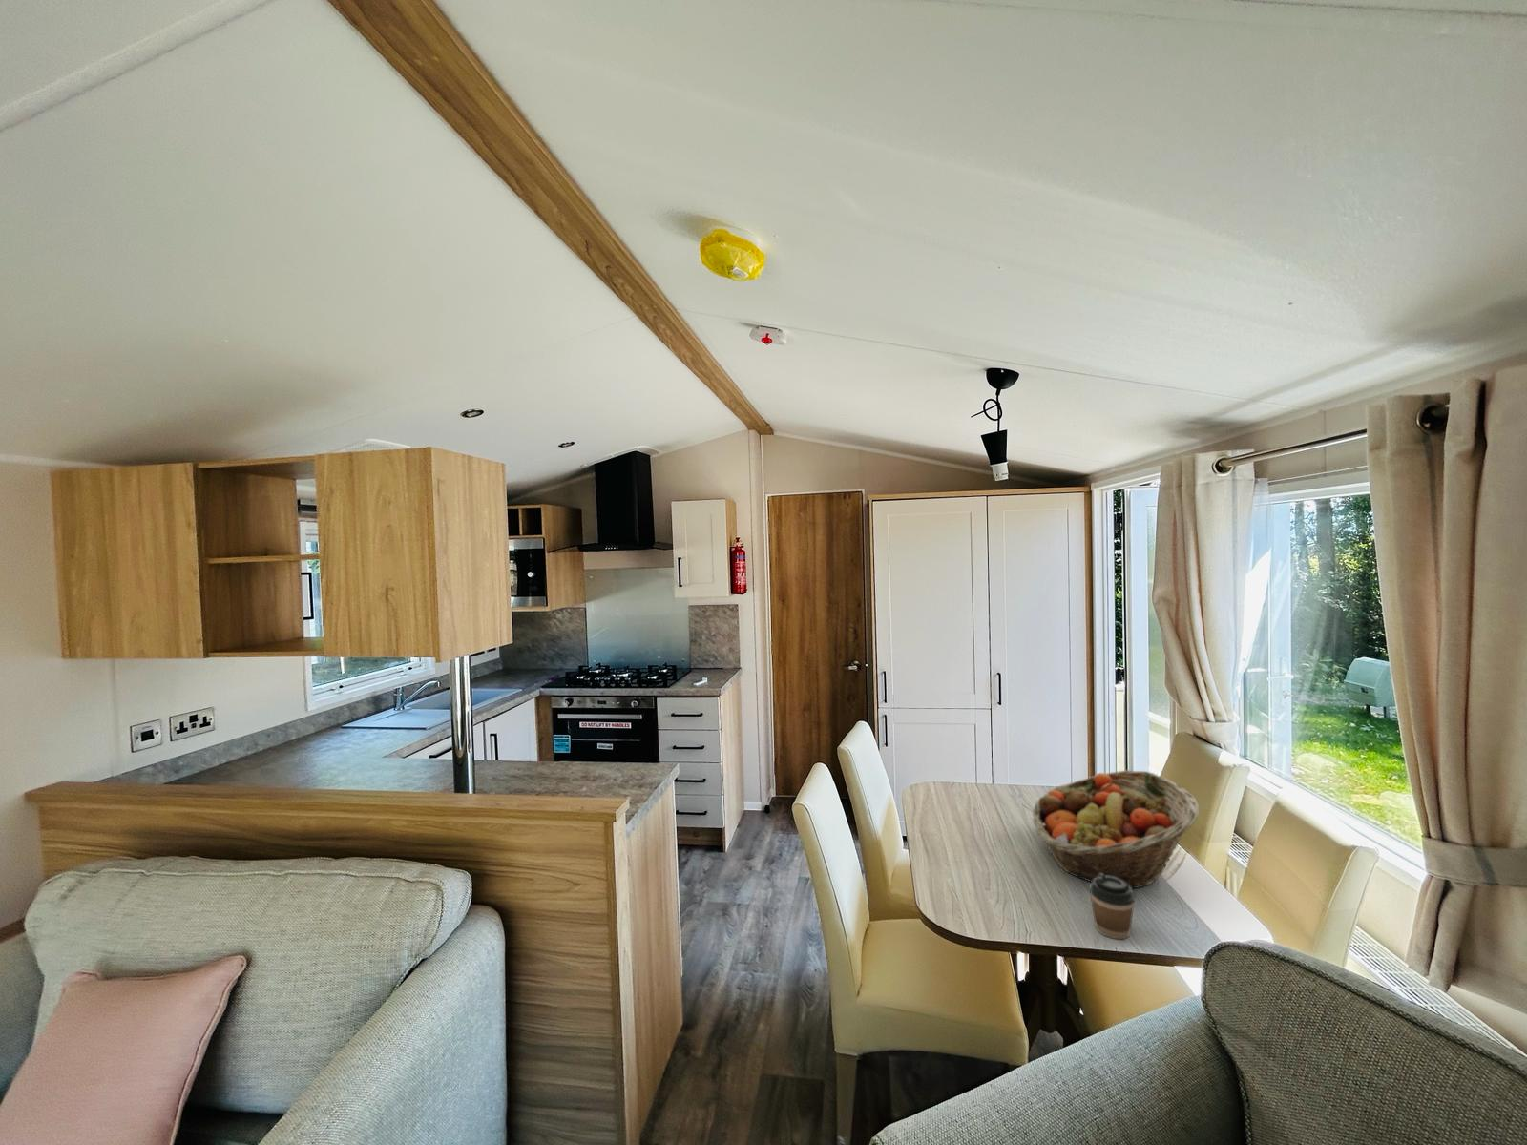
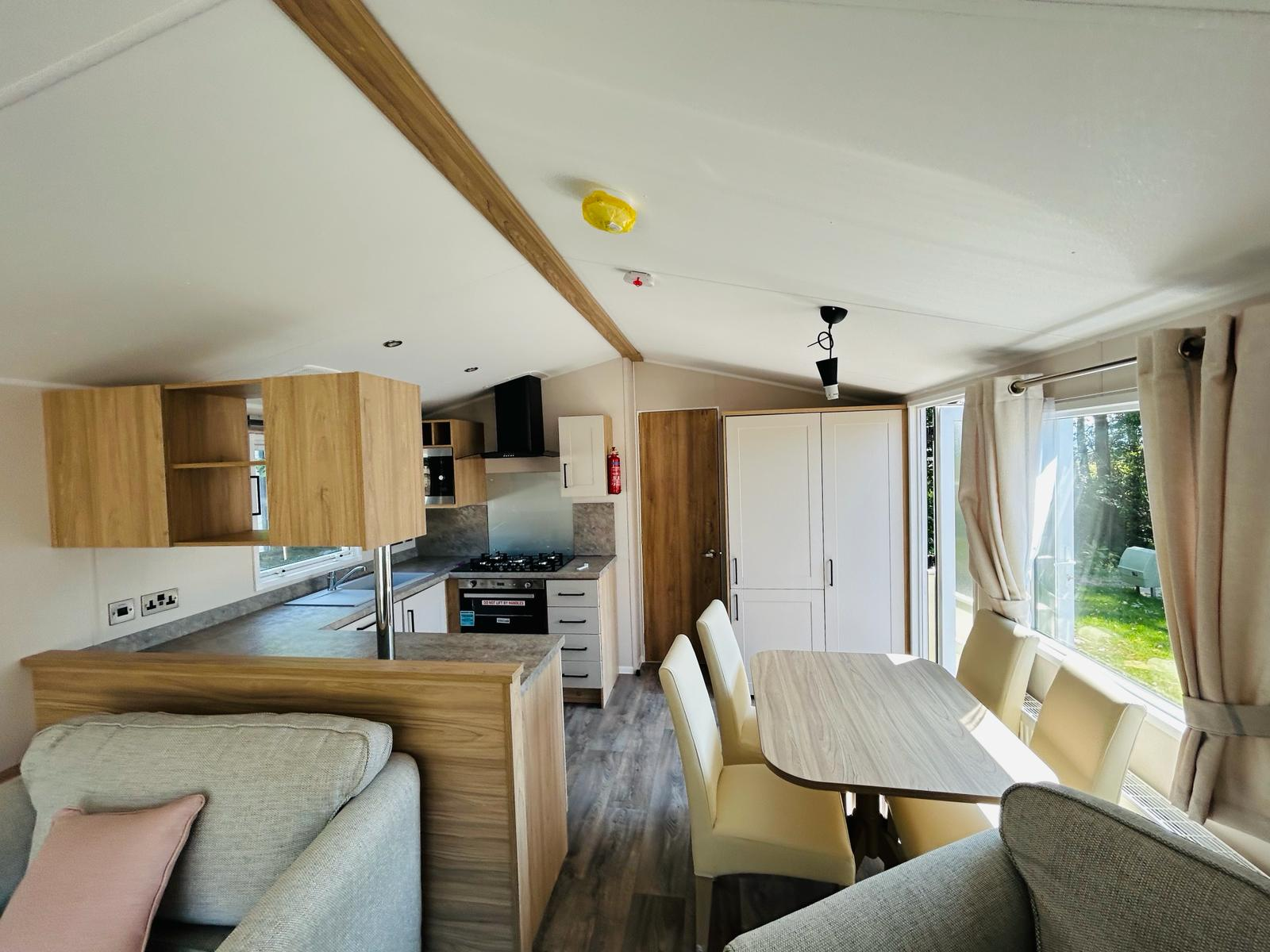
- coffee cup [1088,873,1136,939]
- fruit basket [1032,769,1200,890]
